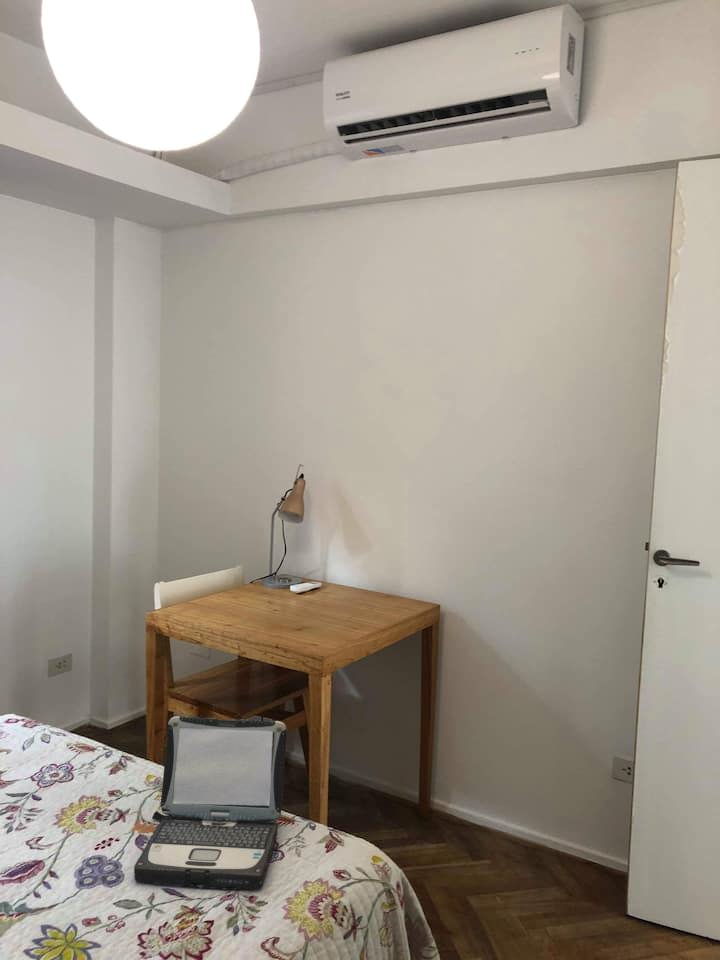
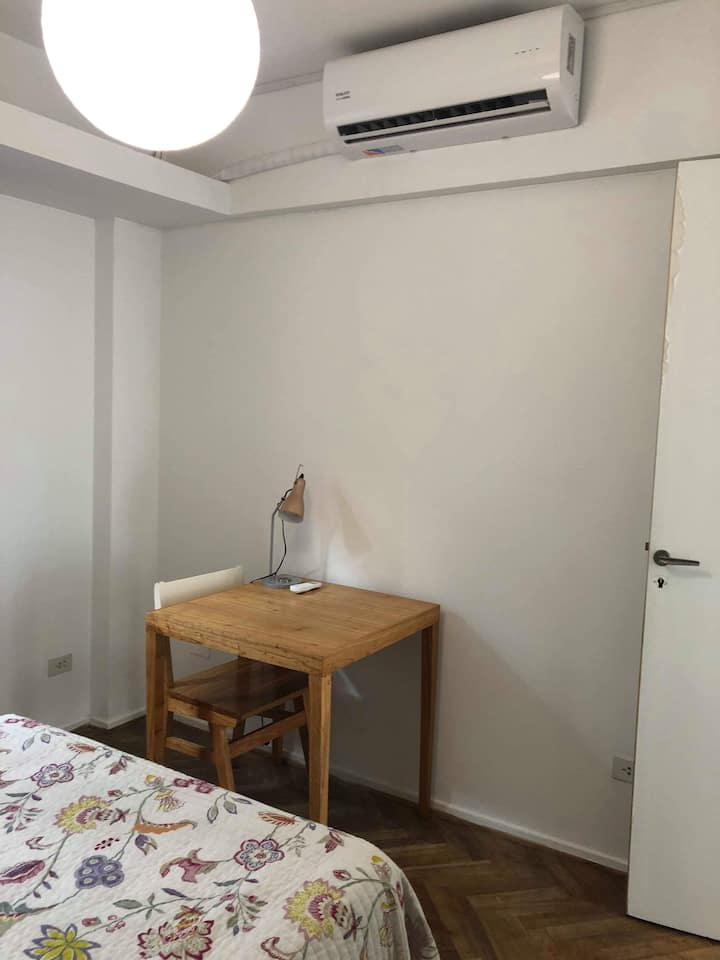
- laptop [133,715,288,890]
